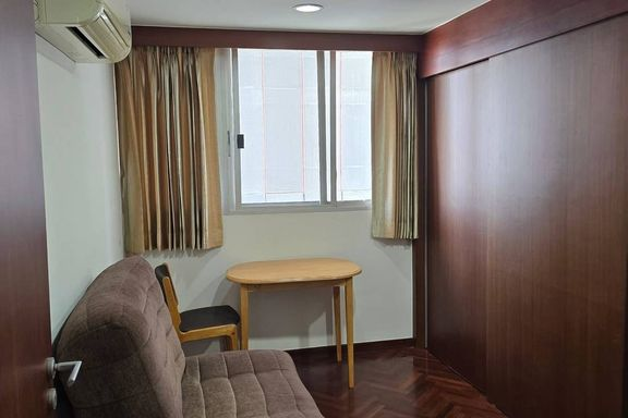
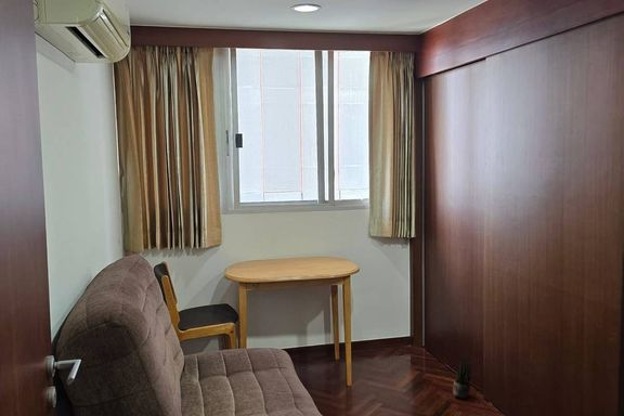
+ potted plant [452,355,474,400]
